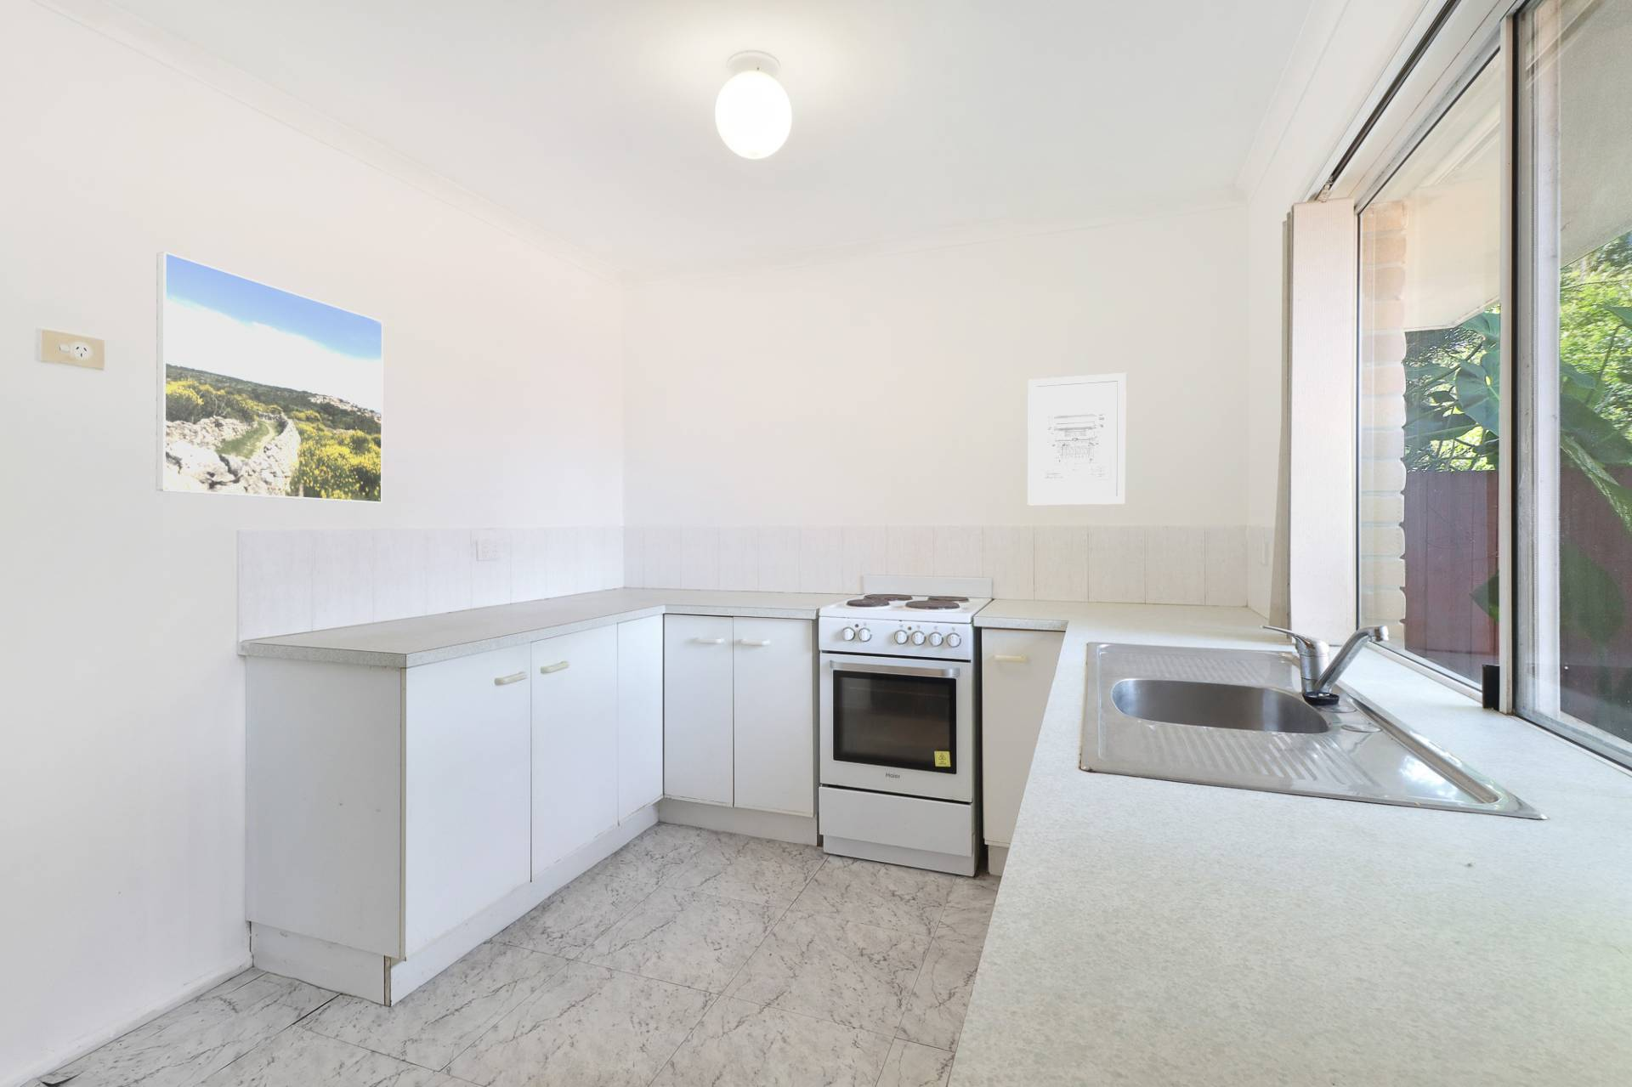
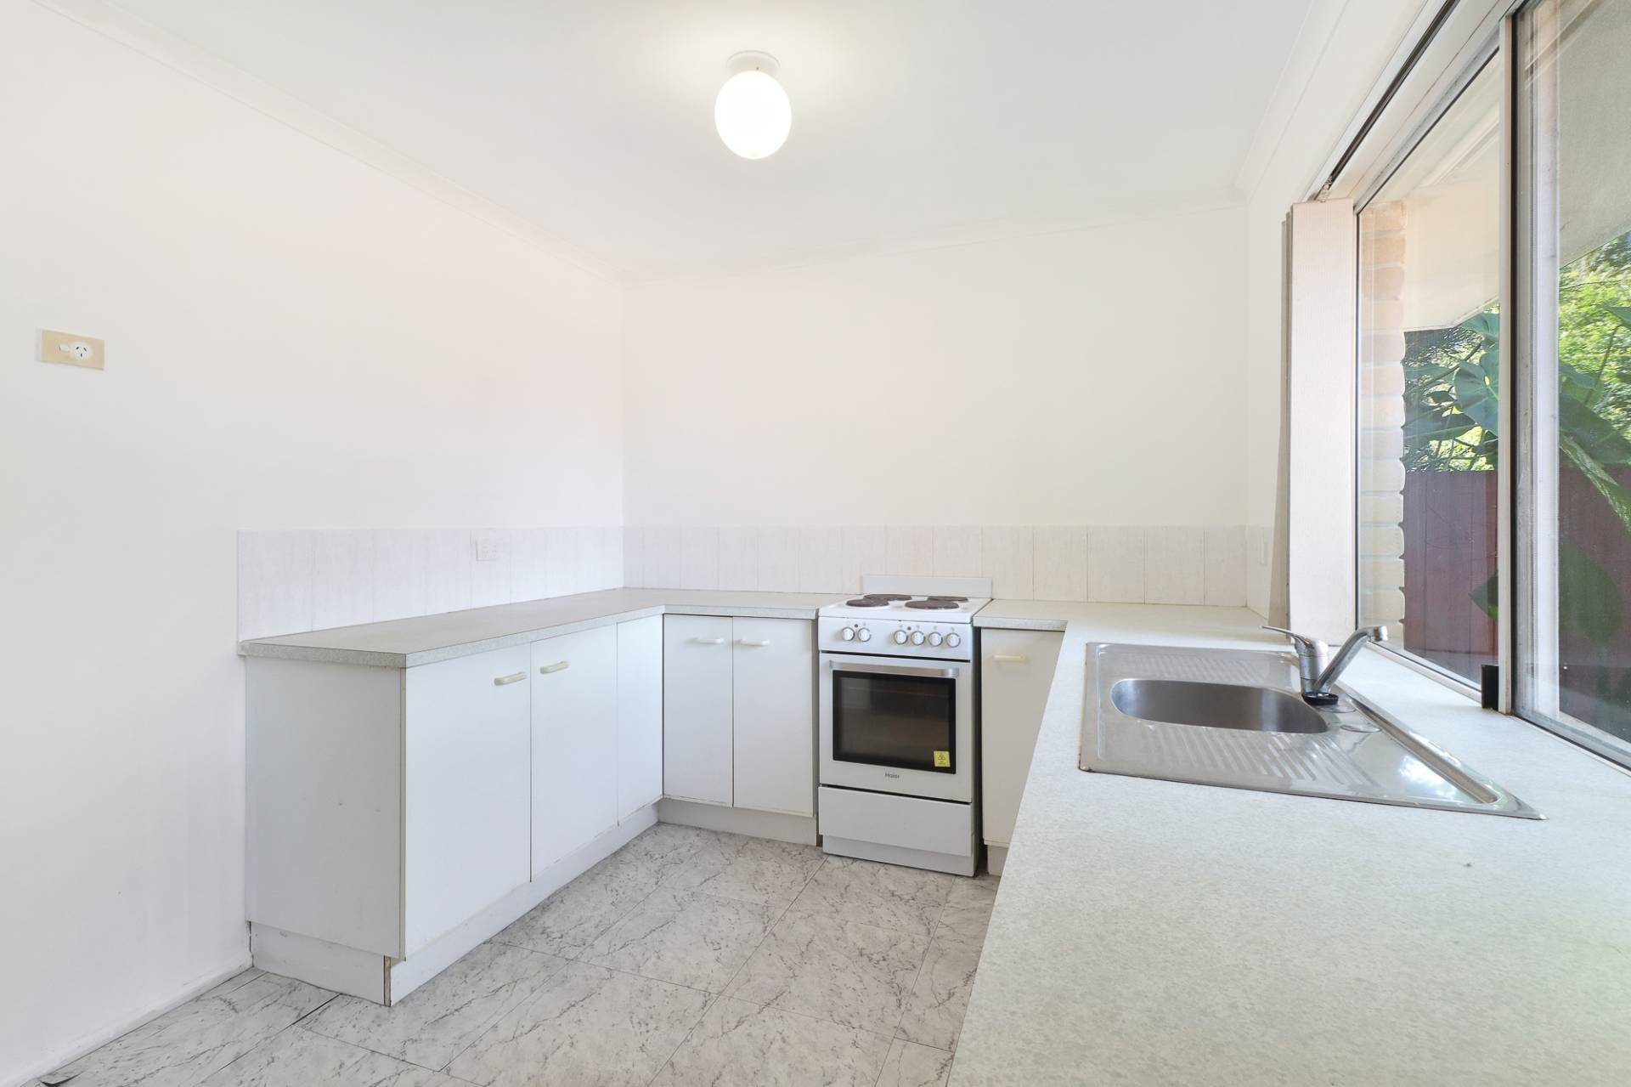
- wall art [1027,372,1127,507]
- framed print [154,251,385,503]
